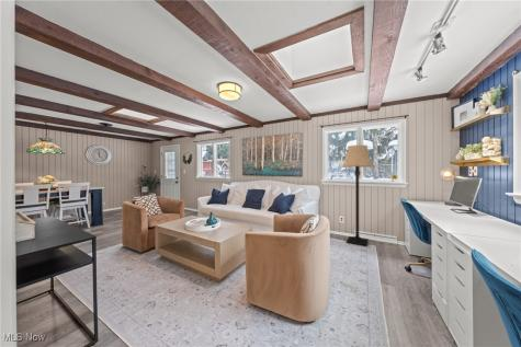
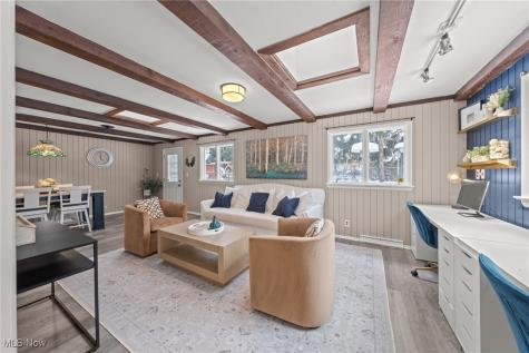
- lamp [341,143,376,247]
